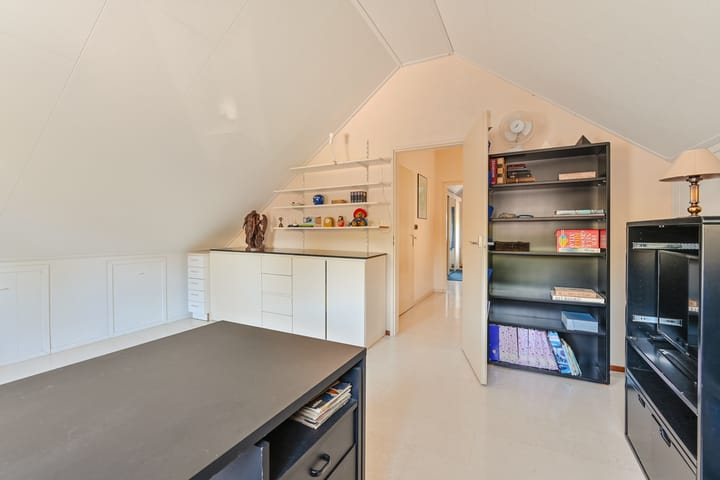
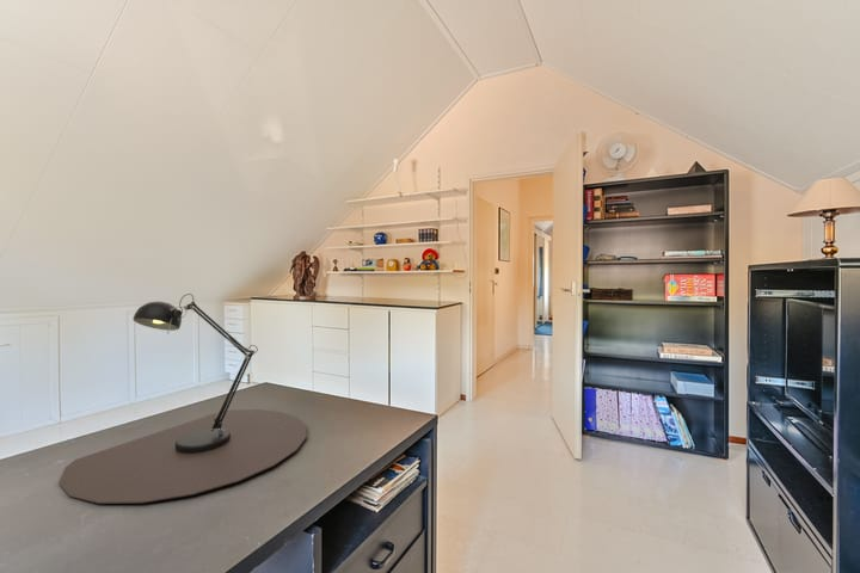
+ desk lamp [57,292,308,505]
